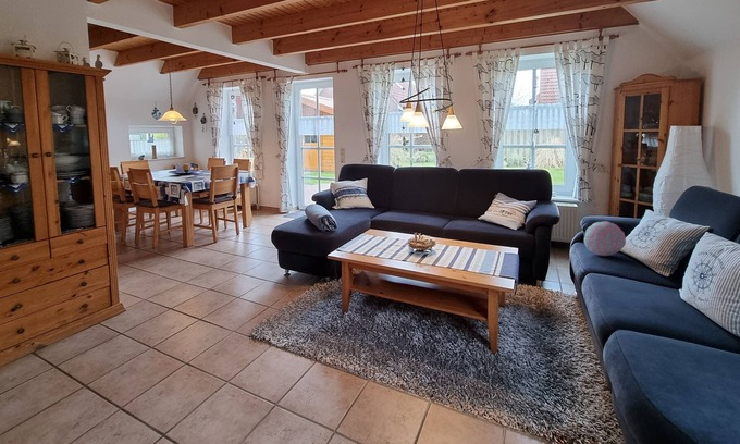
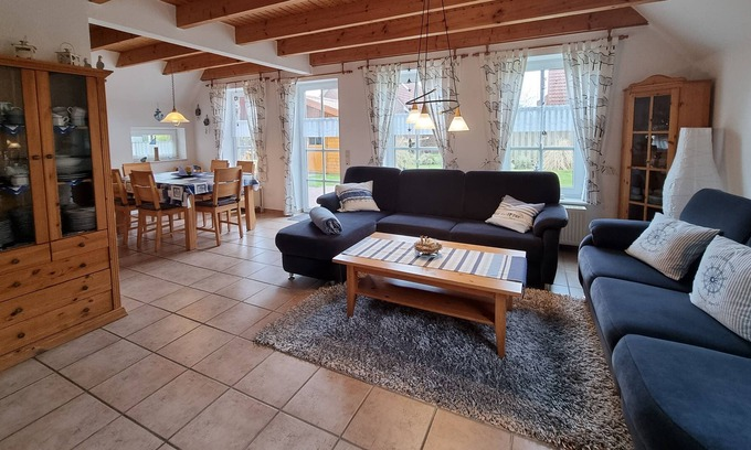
- cushion [583,221,627,257]
